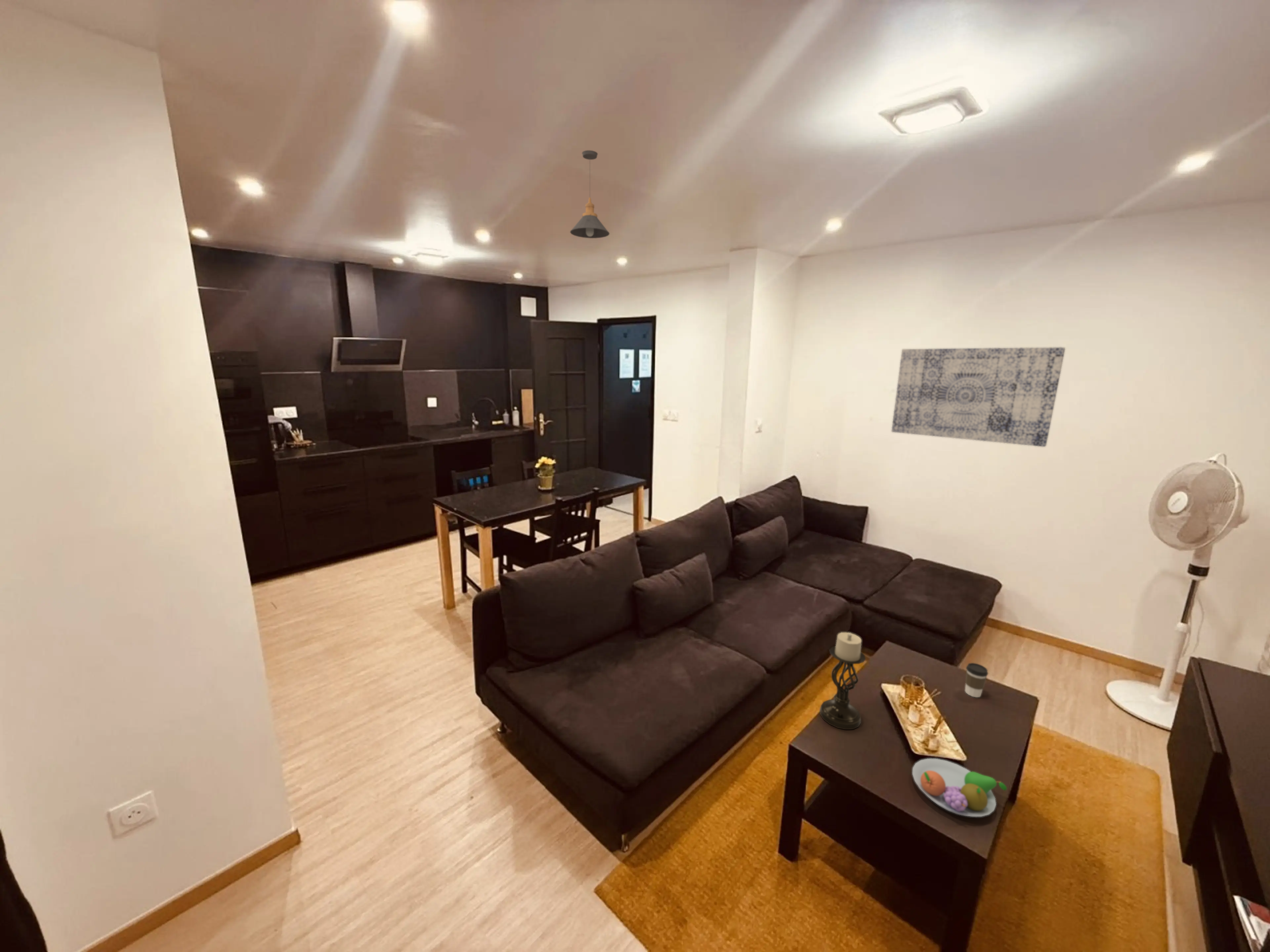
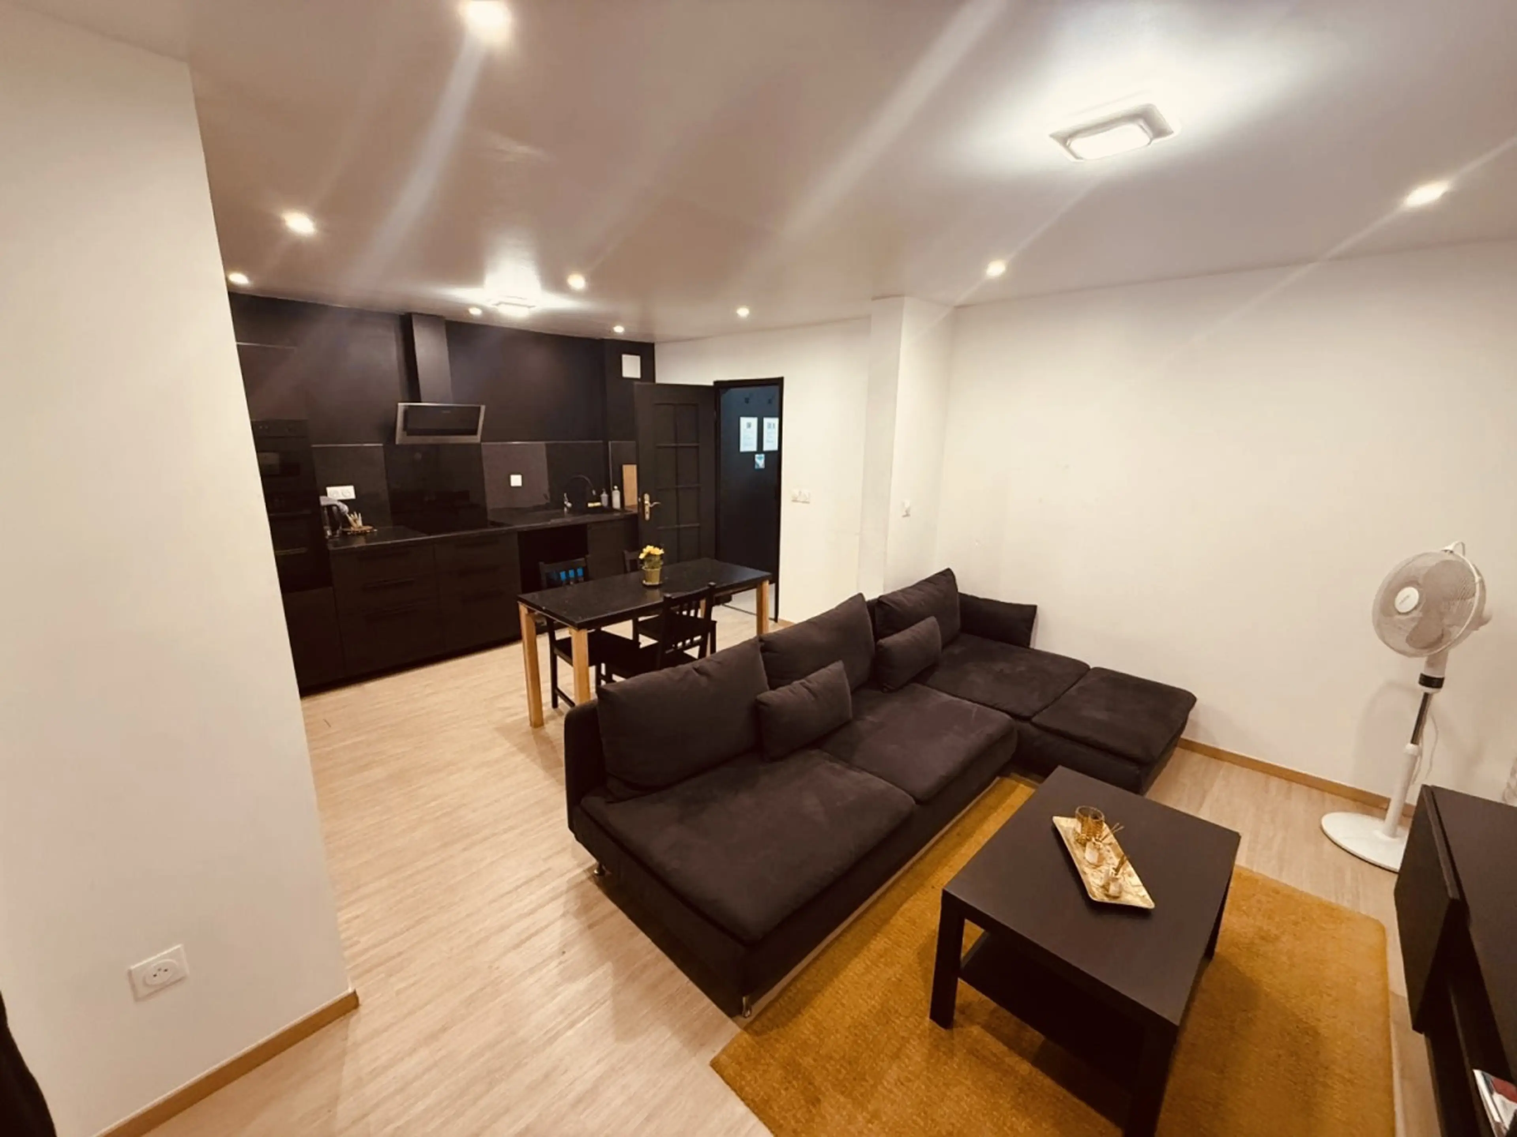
- candle holder [819,632,866,730]
- wall art [891,347,1066,447]
- pendant light [570,150,610,239]
- fruit bowl [912,758,1007,817]
- coffee cup [965,662,989,698]
